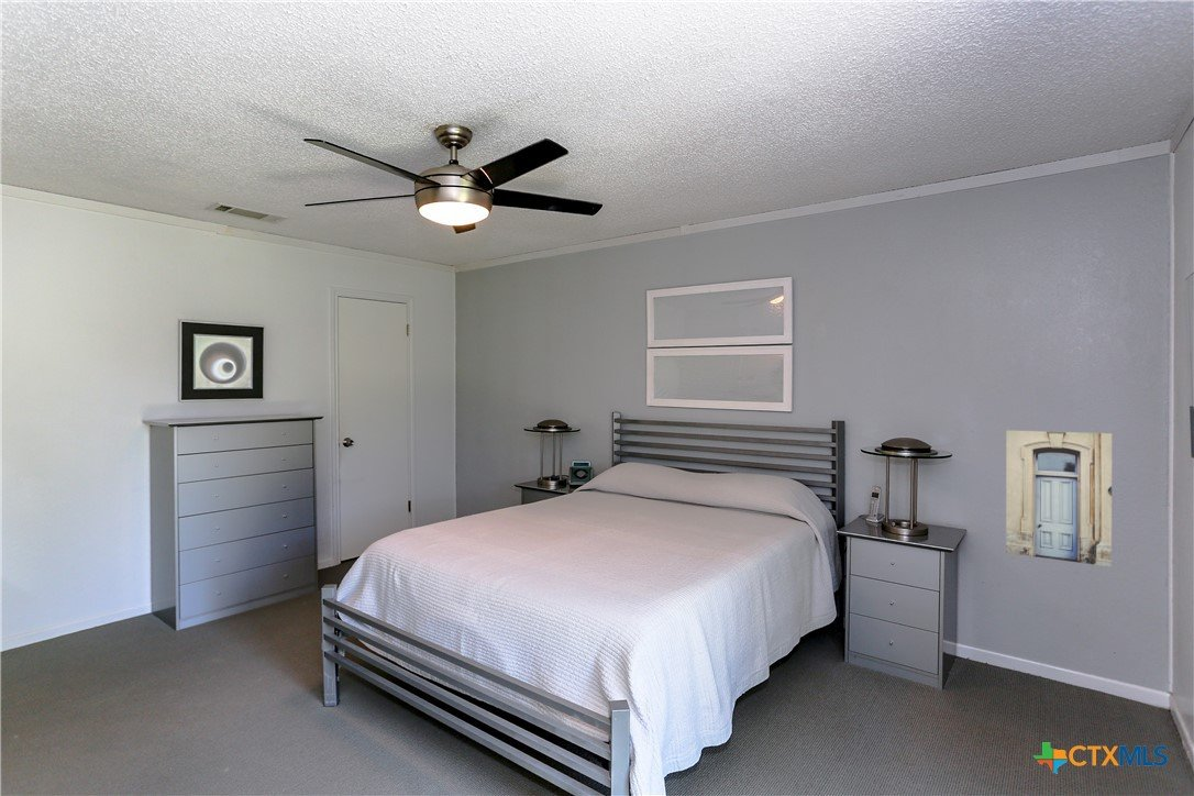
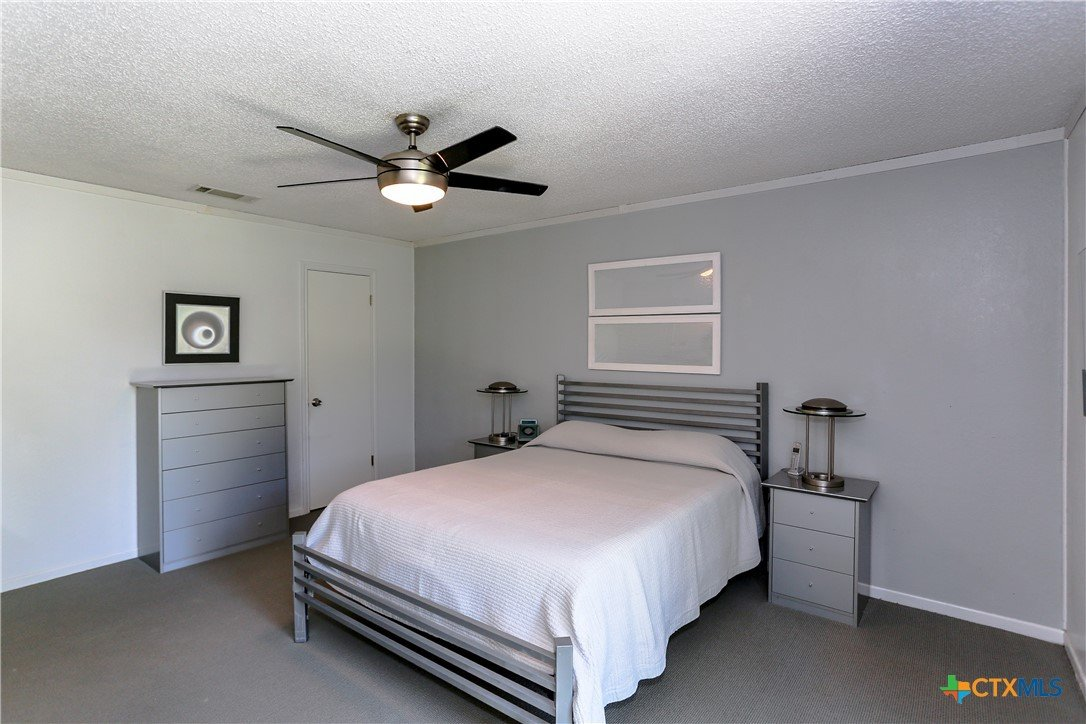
- wall art [1005,429,1113,567]
